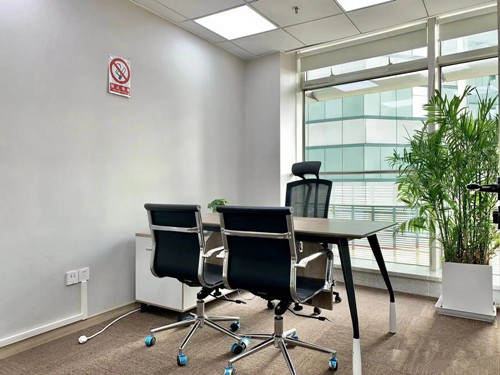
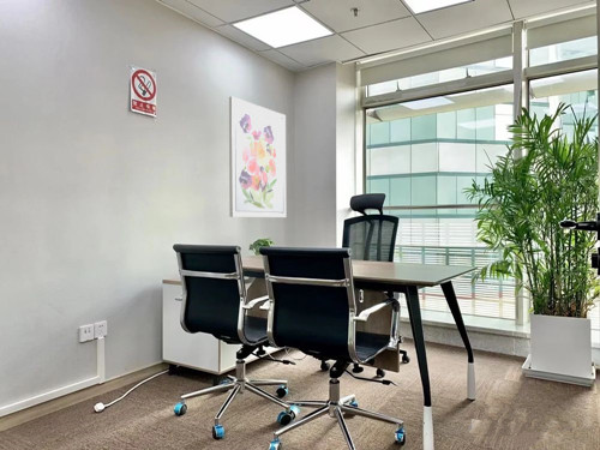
+ wall art [228,96,287,218]
